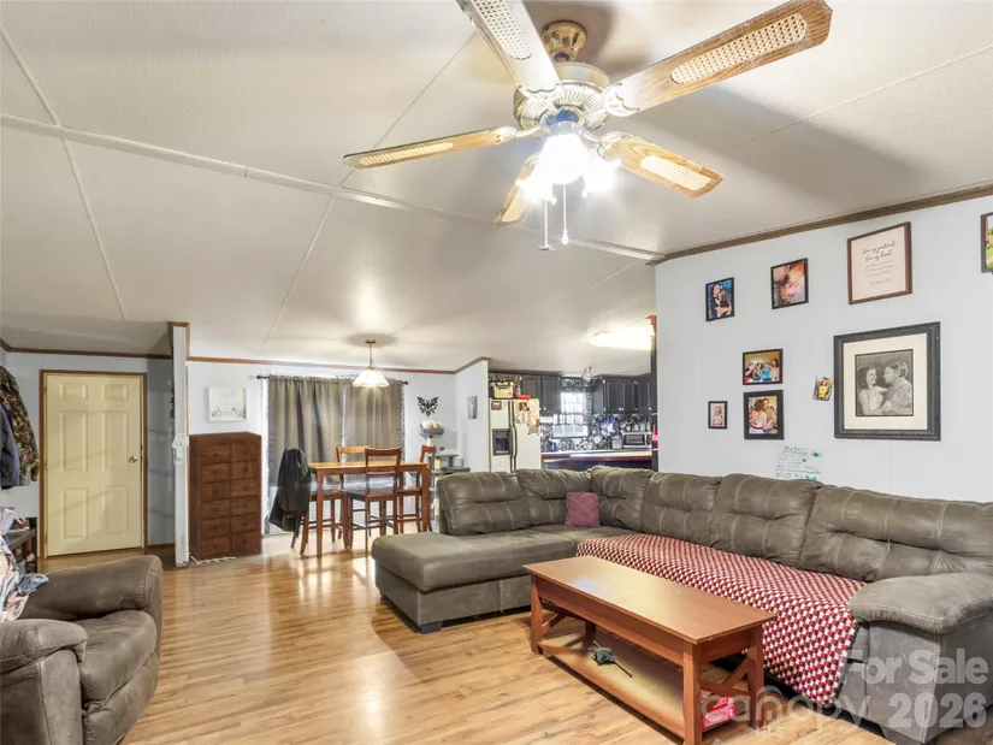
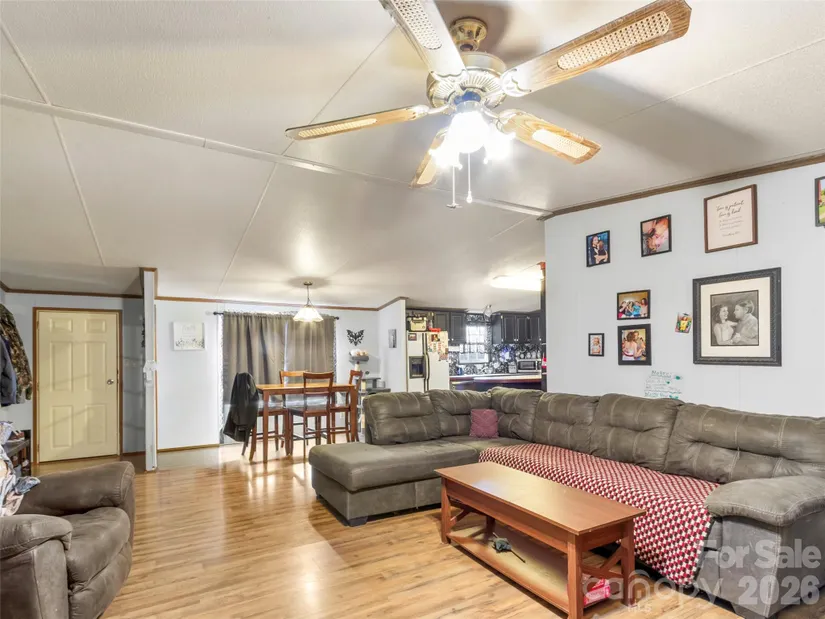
- dresser [188,430,264,562]
